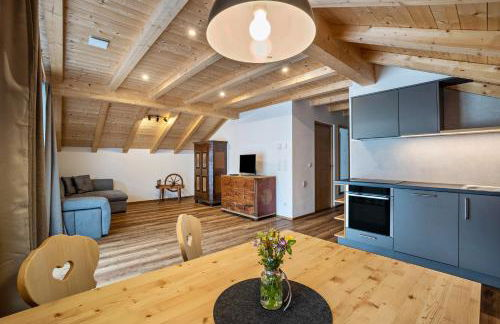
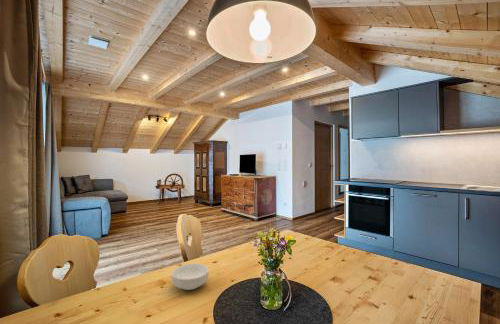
+ cereal bowl [170,263,210,291]
